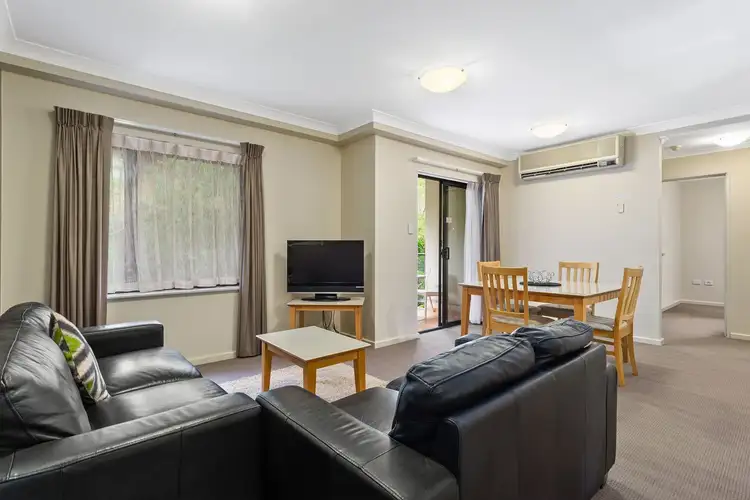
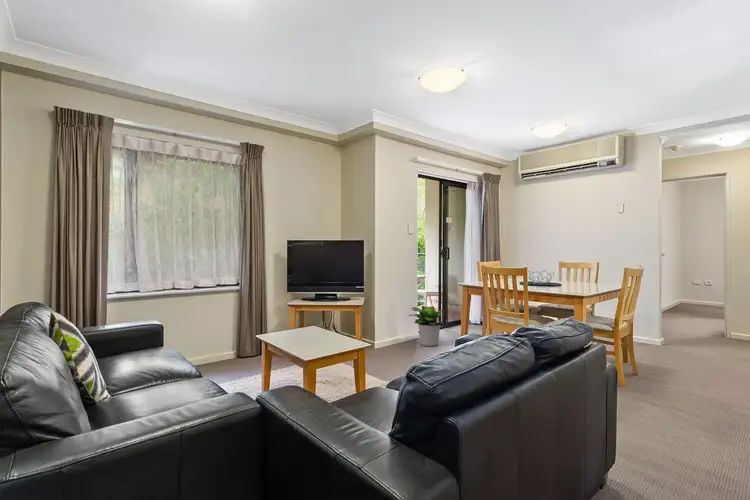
+ potted plant [408,305,446,347]
